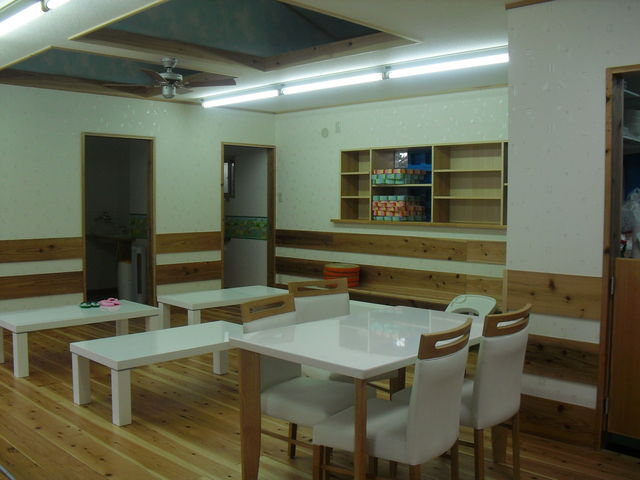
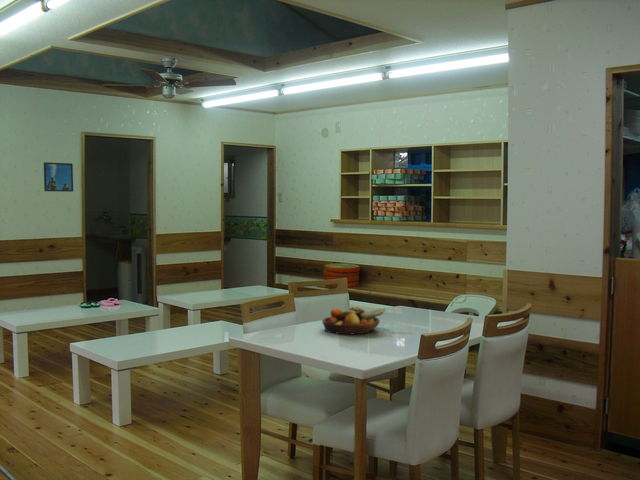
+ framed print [43,161,74,193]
+ fruit bowl [321,306,386,336]
